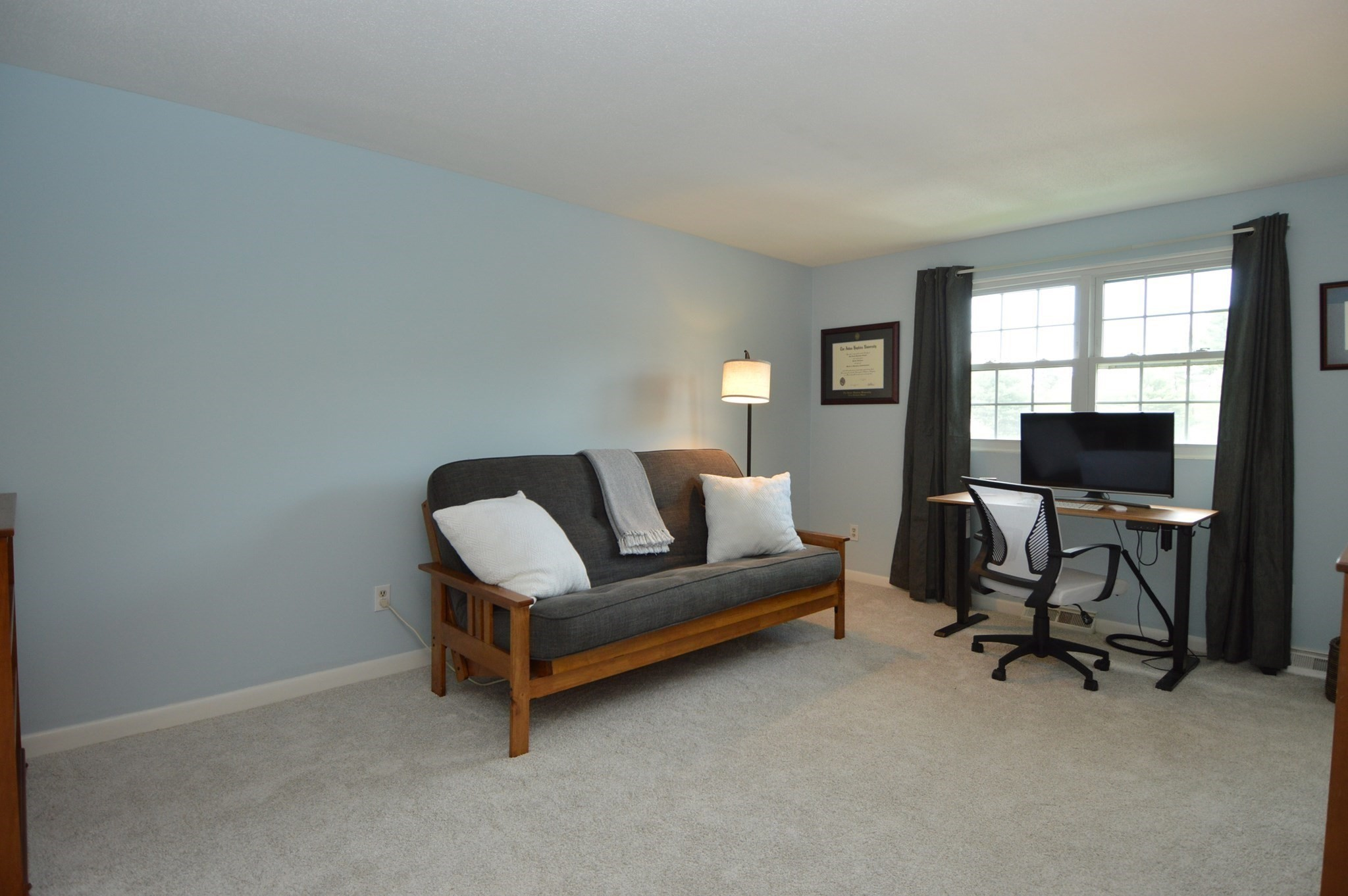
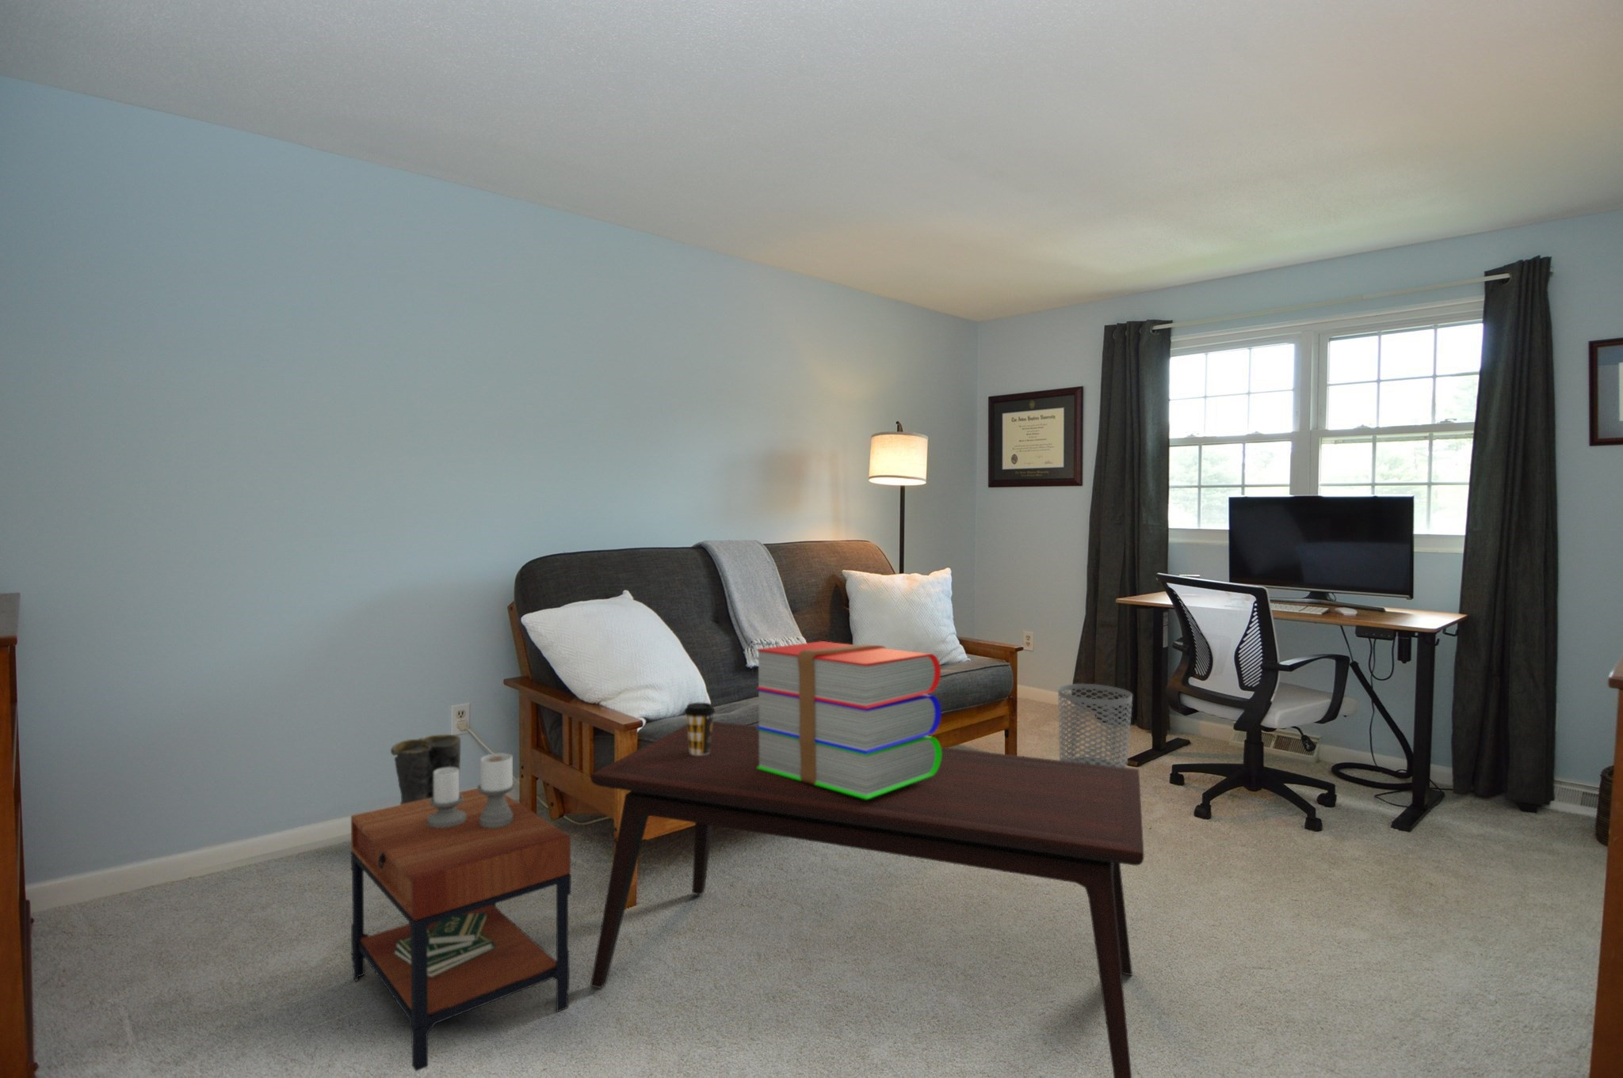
+ side table [350,753,572,1072]
+ coffee cup [684,703,715,756]
+ waste bin [1057,683,1133,768]
+ boots [390,734,461,805]
+ coffee table [590,721,1145,1078]
+ books [755,640,943,799]
